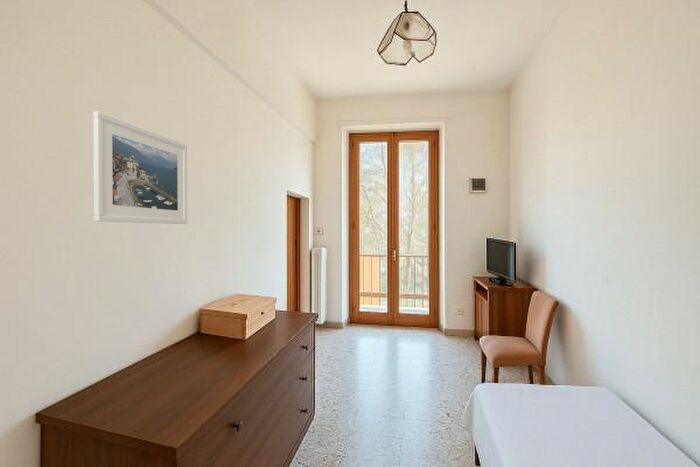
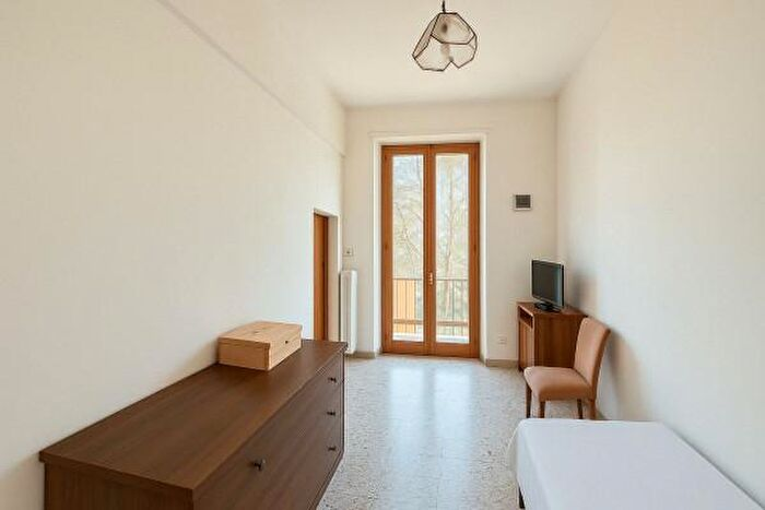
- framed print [92,110,188,225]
